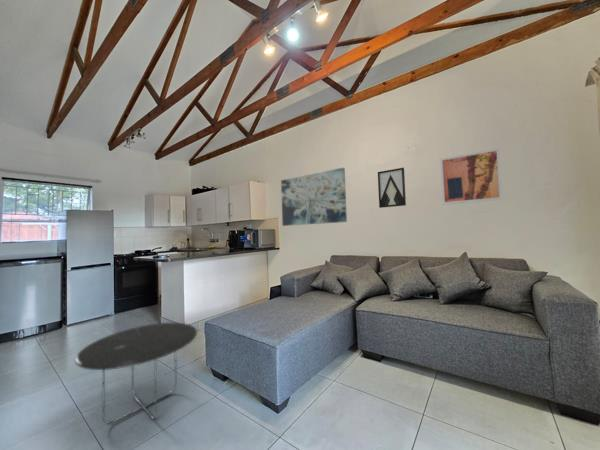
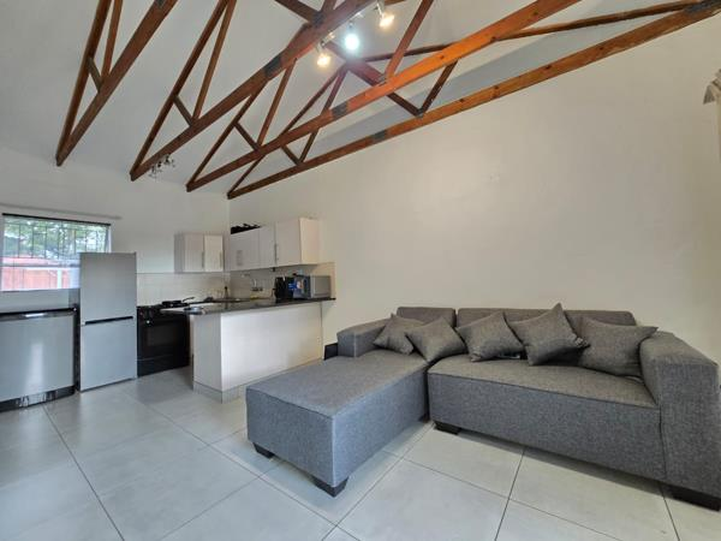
- wall art [377,167,407,209]
- wall art [439,147,503,206]
- wall art [280,167,348,227]
- side table [74,322,198,425]
